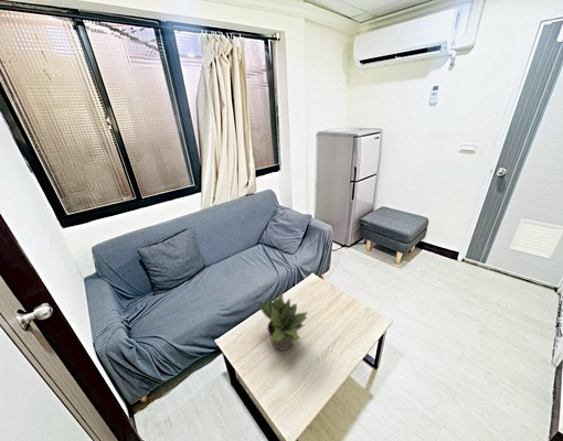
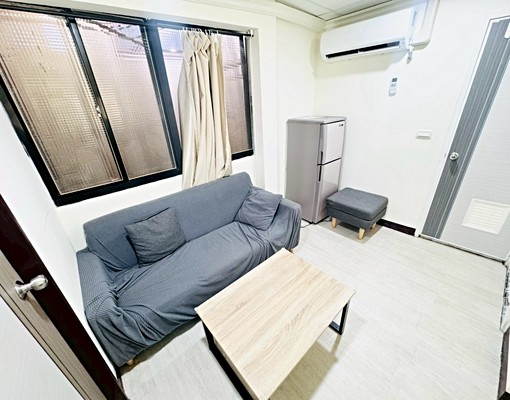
- potted plant [258,292,309,352]
